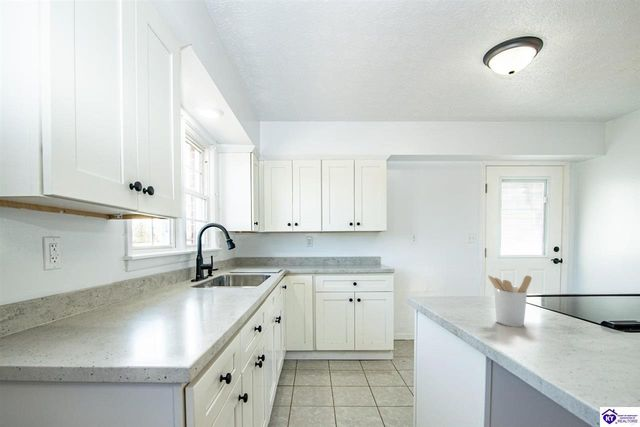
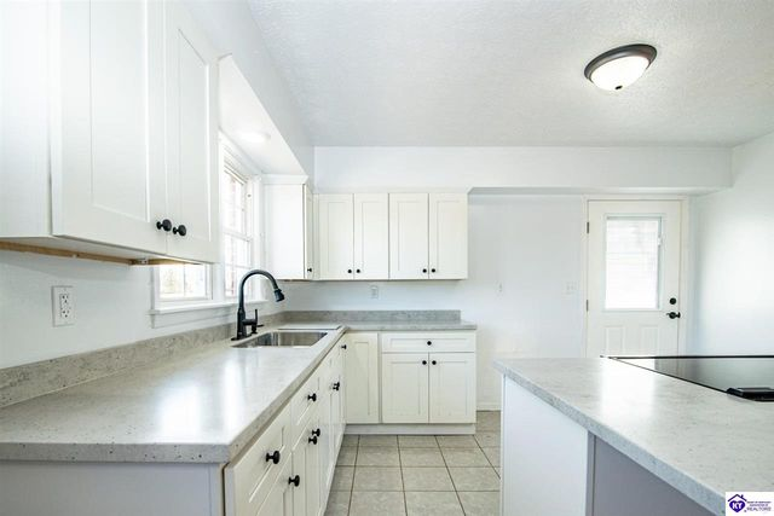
- utensil holder [487,274,533,328]
